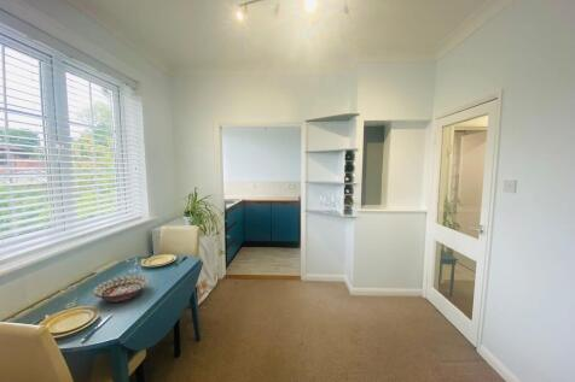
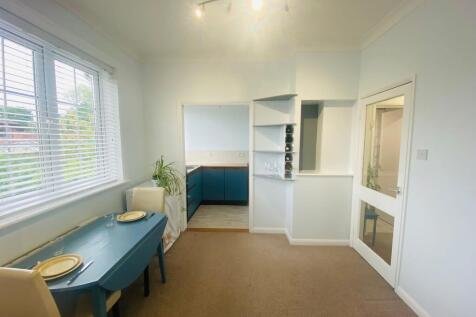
- decorative bowl [92,275,150,304]
